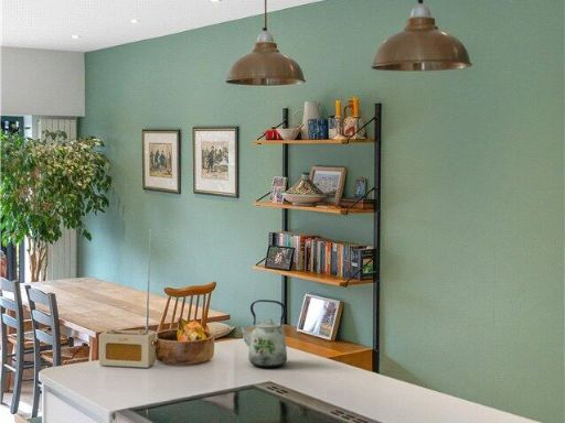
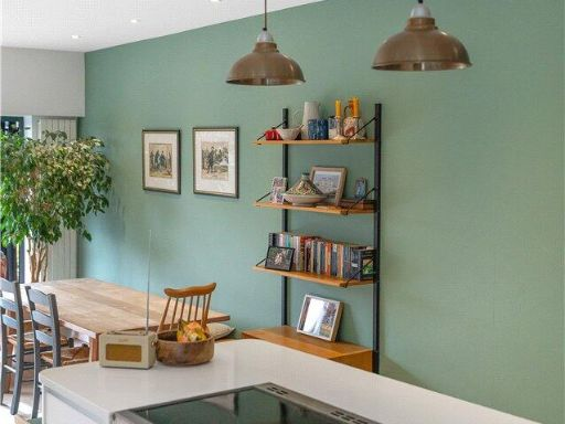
- kettle [236,299,288,368]
